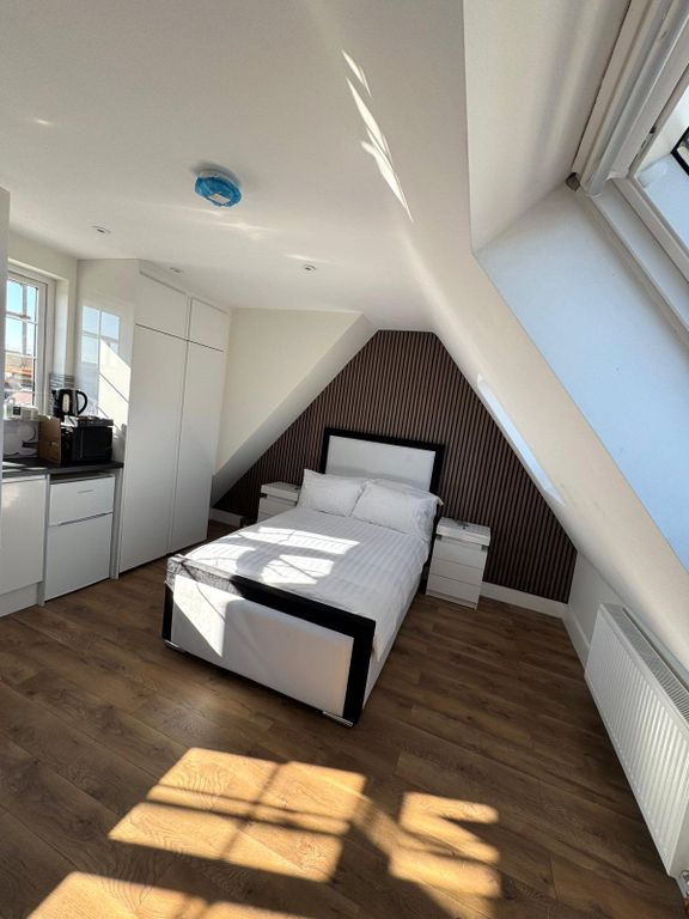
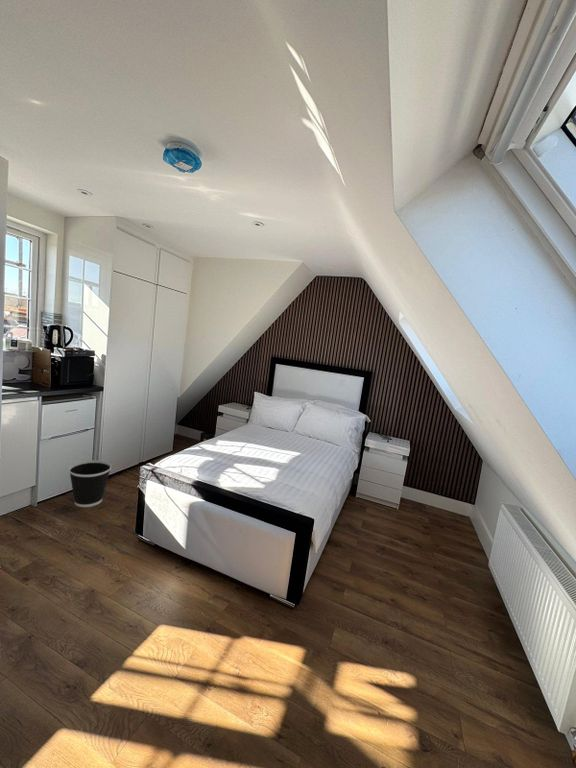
+ wastebasket [68,459,112,508]
